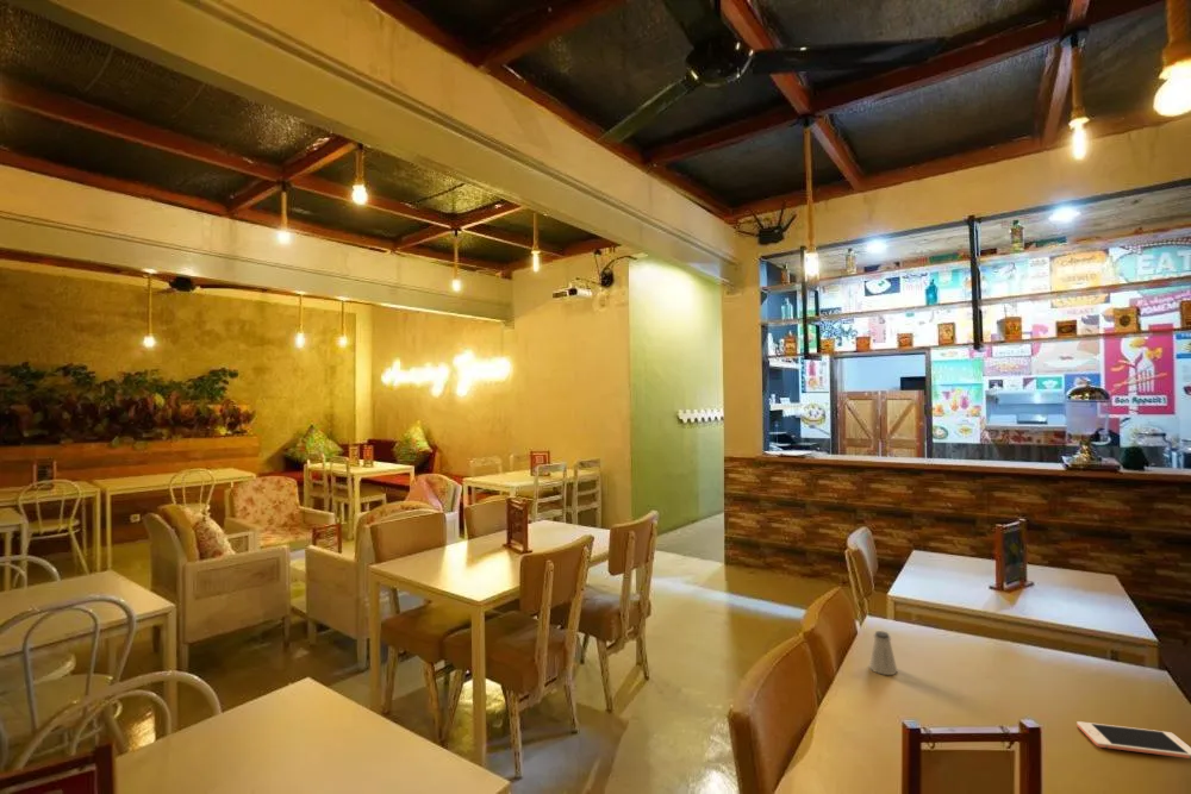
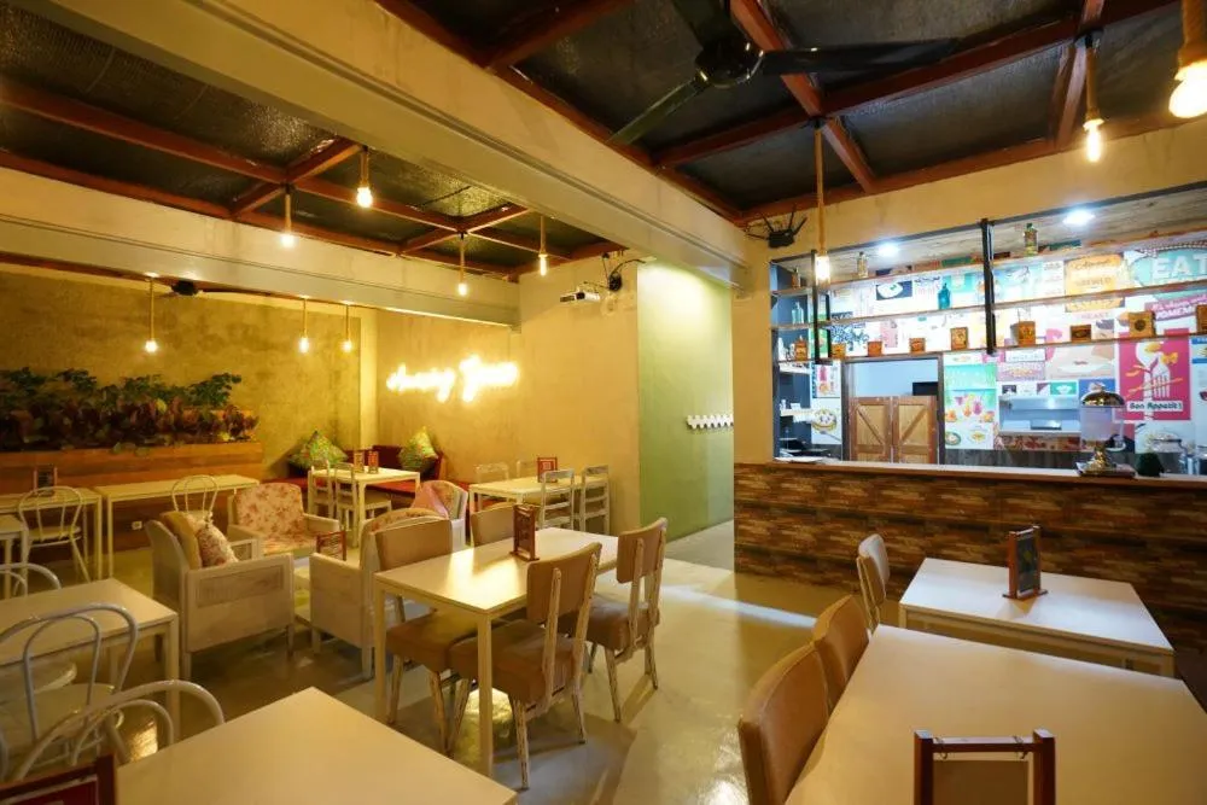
- saltshaker [868,630,899,676]
- cell phone [1075,720,1191,759]
